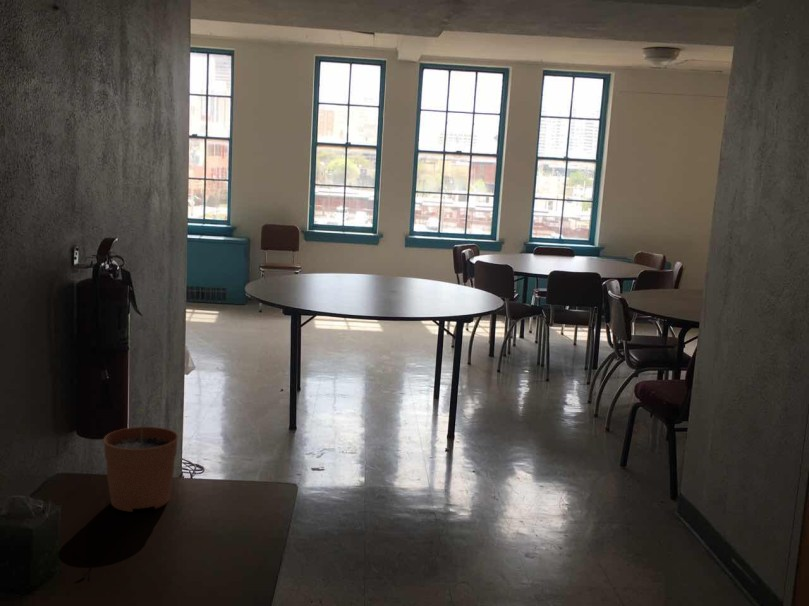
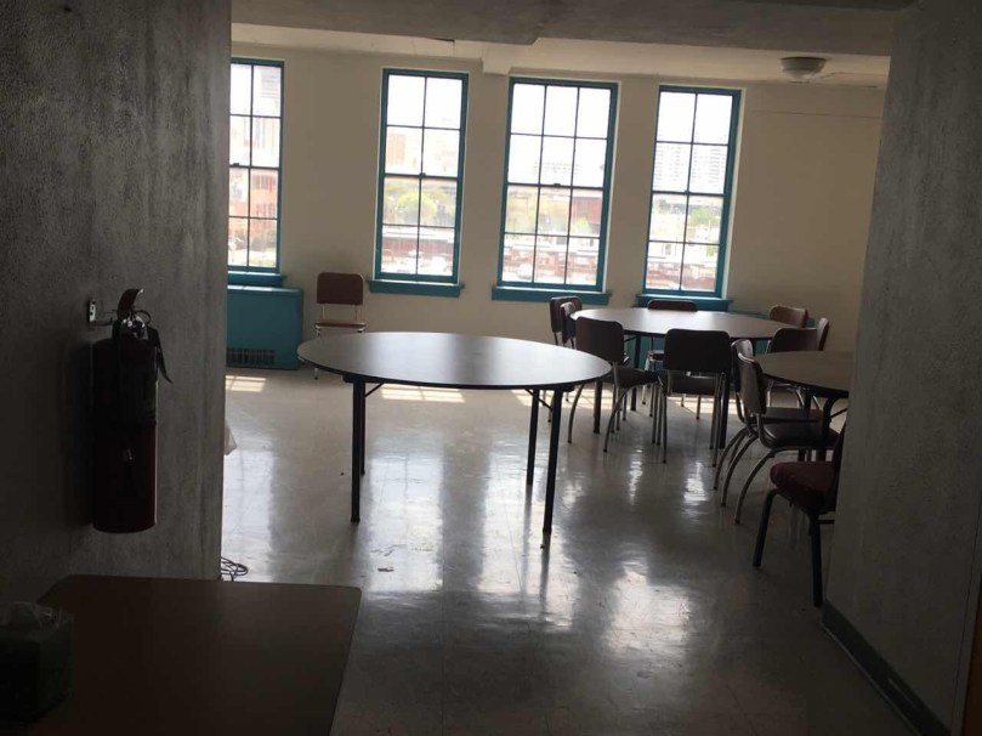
- plant pot [102,408,179,513]
